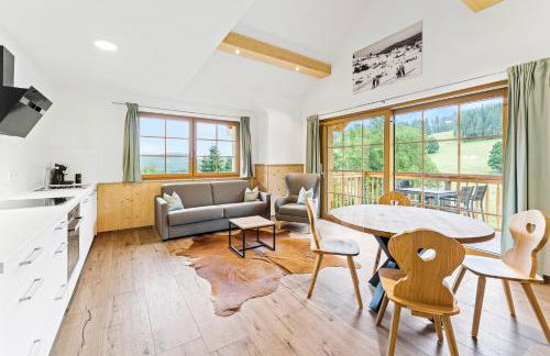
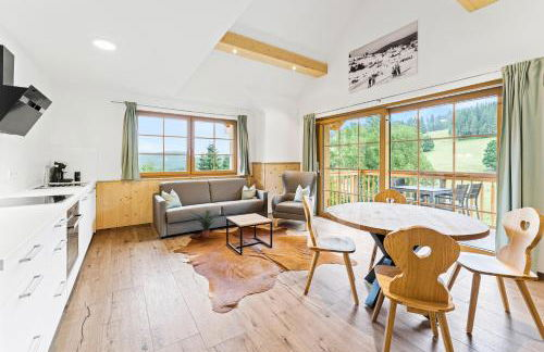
+ potted plant [188,210,218,238]
